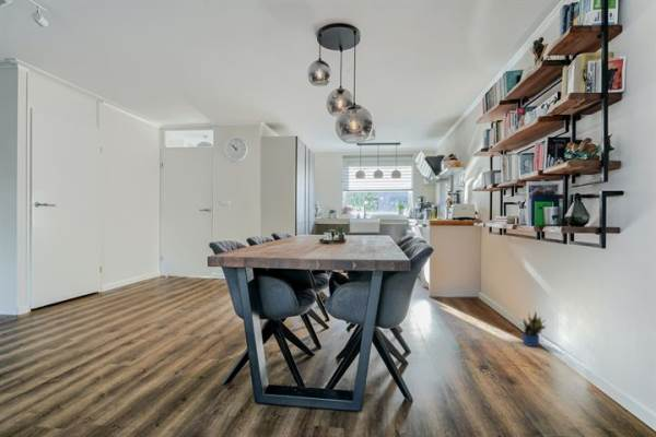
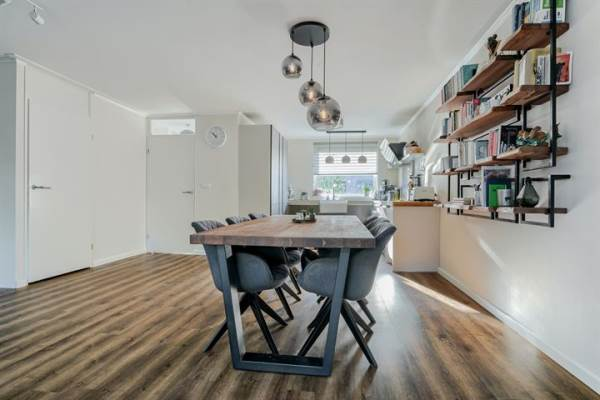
- potted plant [519,310,547,347]
